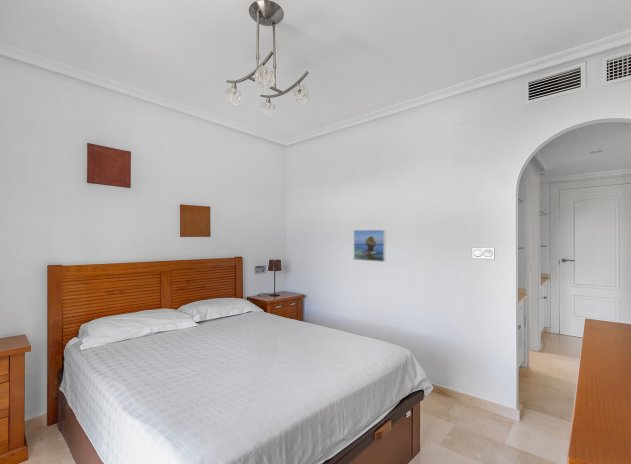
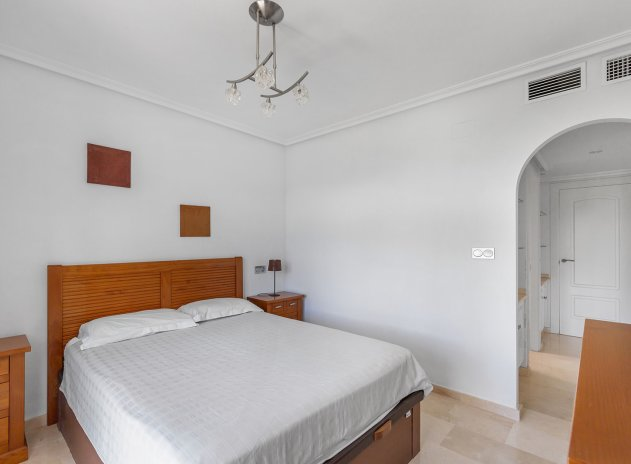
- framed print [353,229,386,263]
